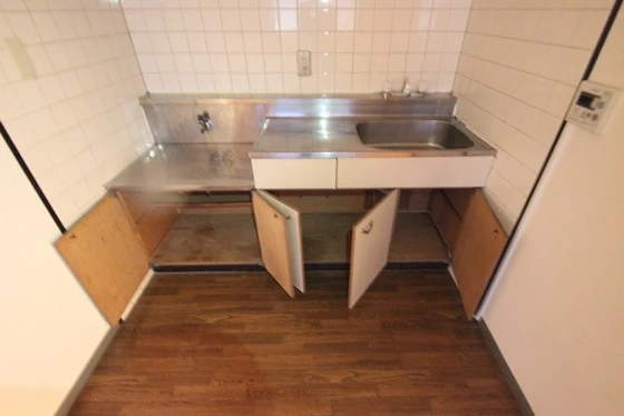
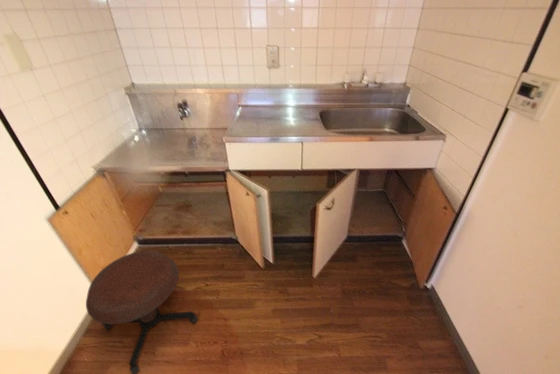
+ stool [85,250,199,374]
